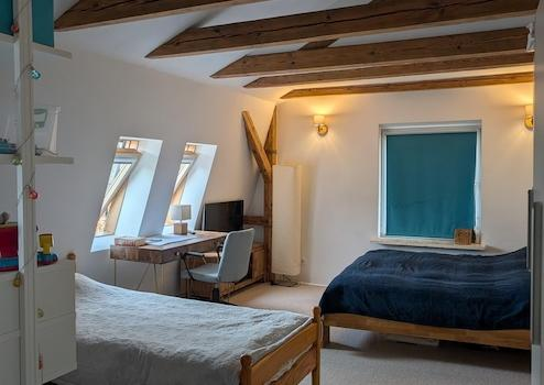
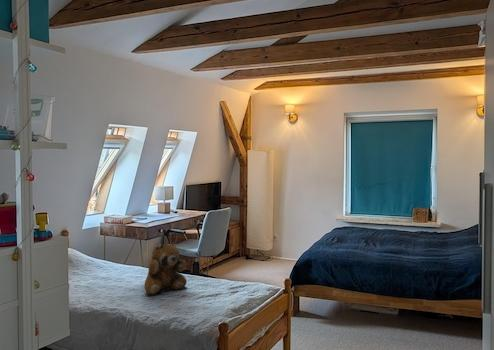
+ teddy bear [143,242,188,297]
